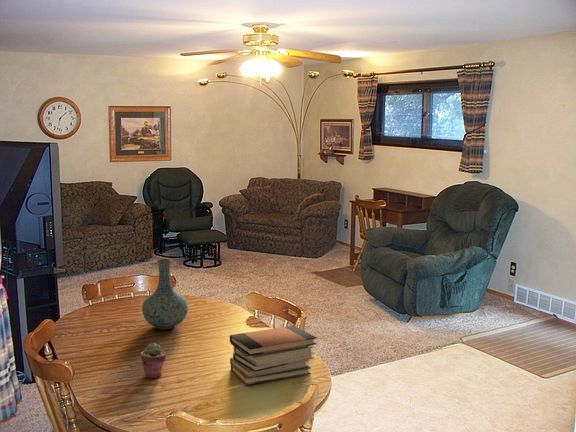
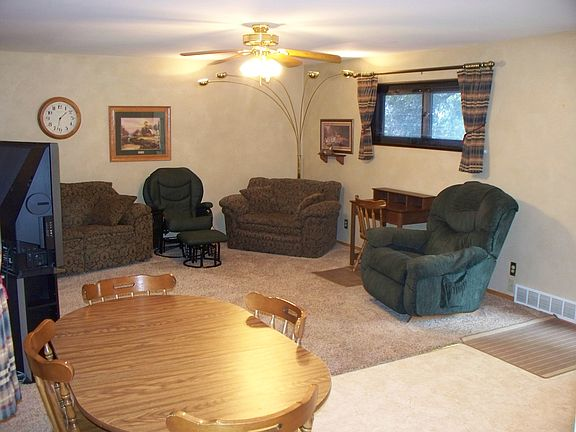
- book stack [229,325,318,386]
- potted succulent [140,342,167,379]
- vase [141,258,189,330]
